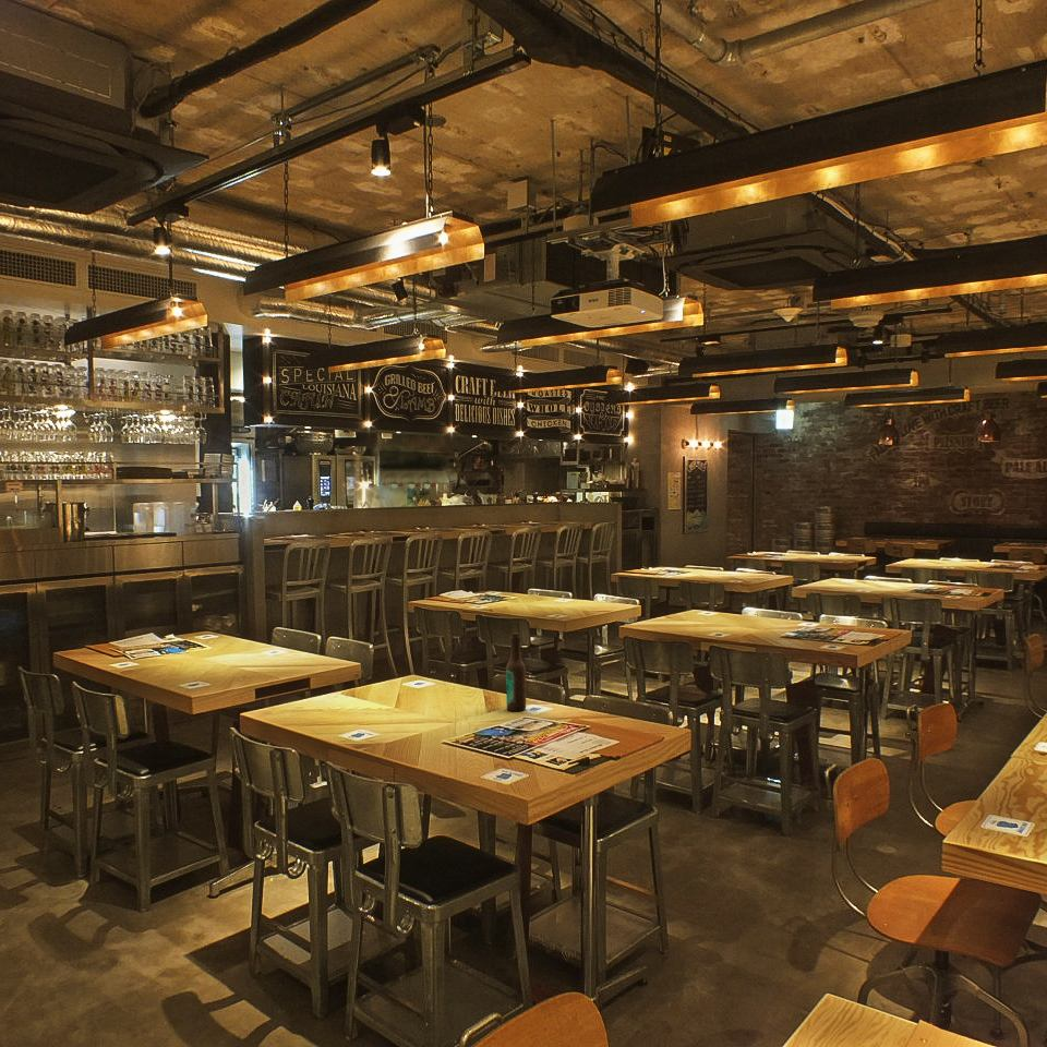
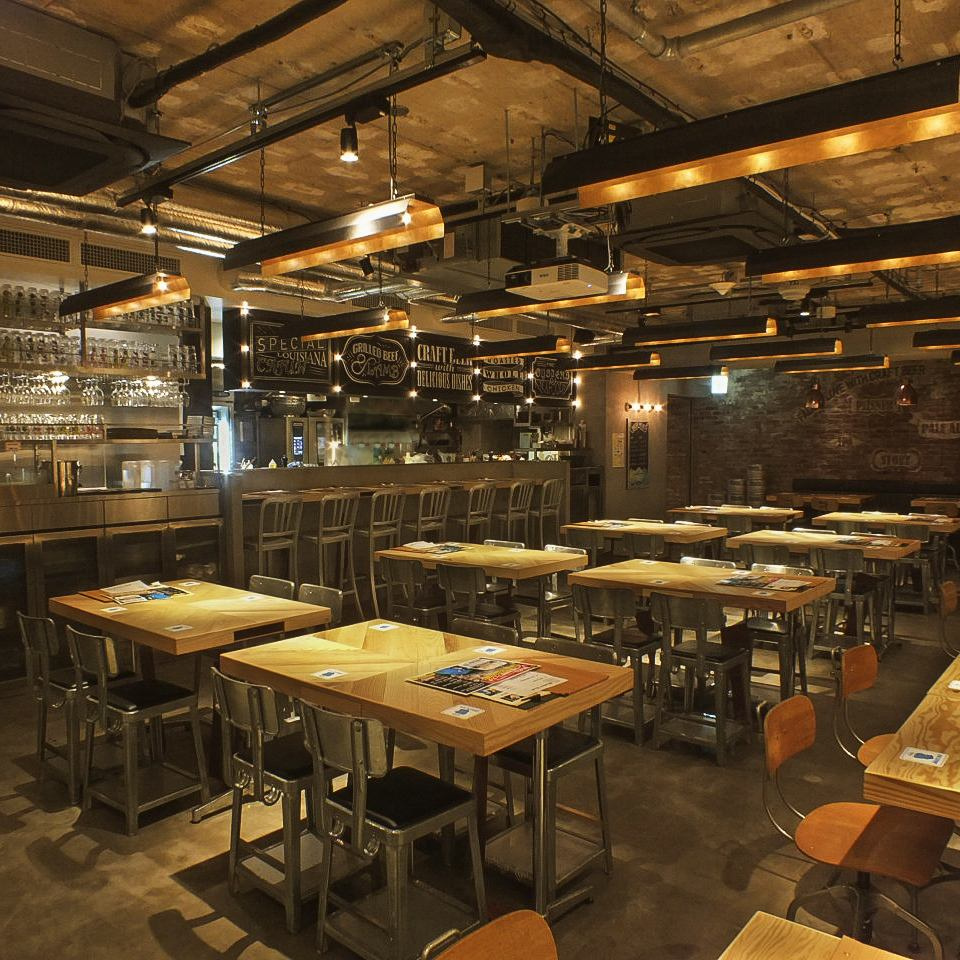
- beer bottle [505,631,527,712]
